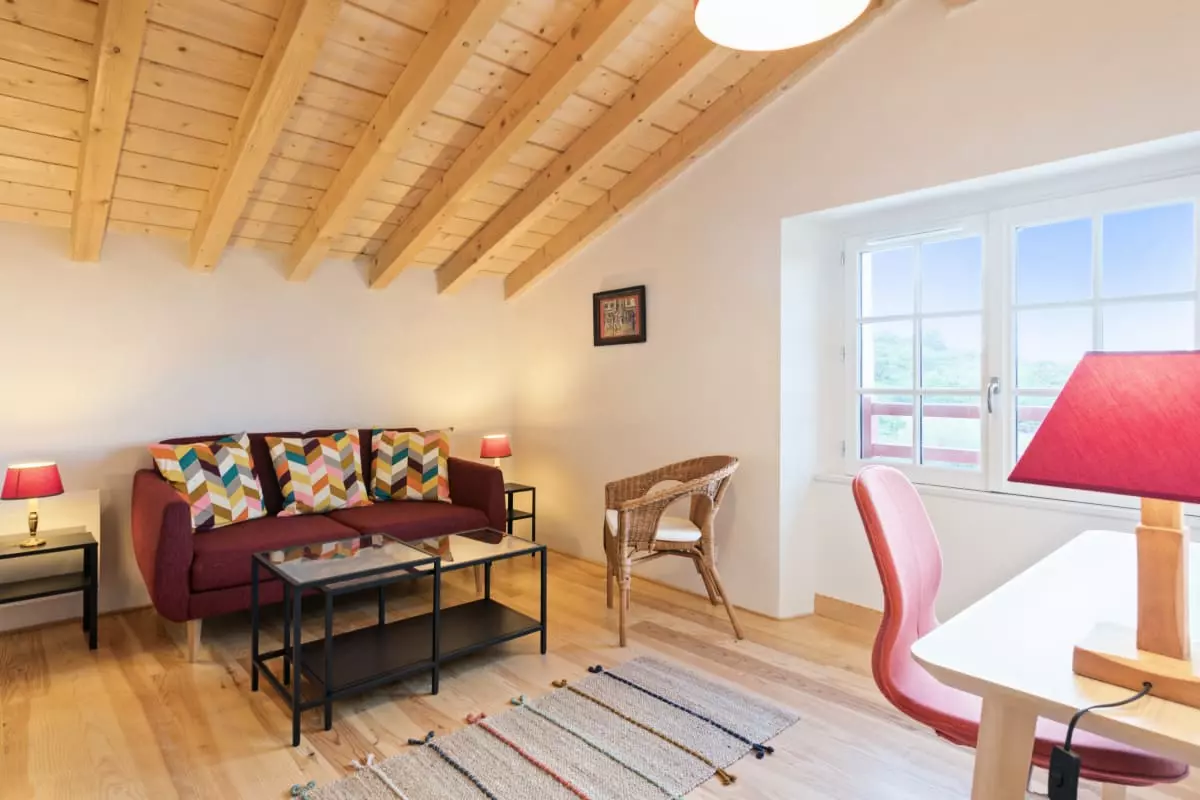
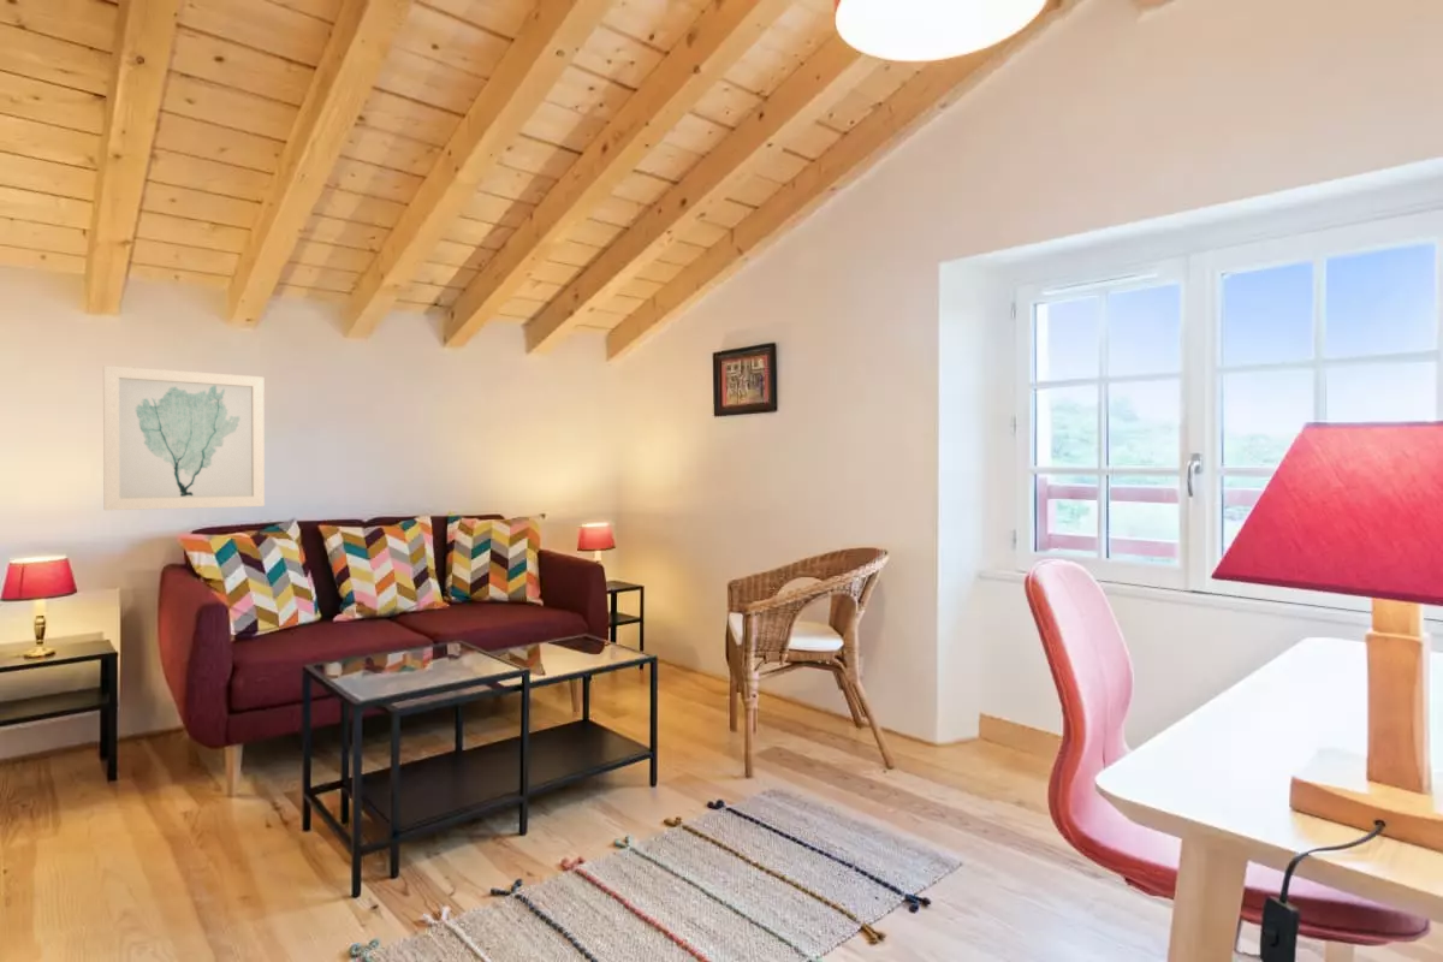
+ wall art [102,364,266,511]
